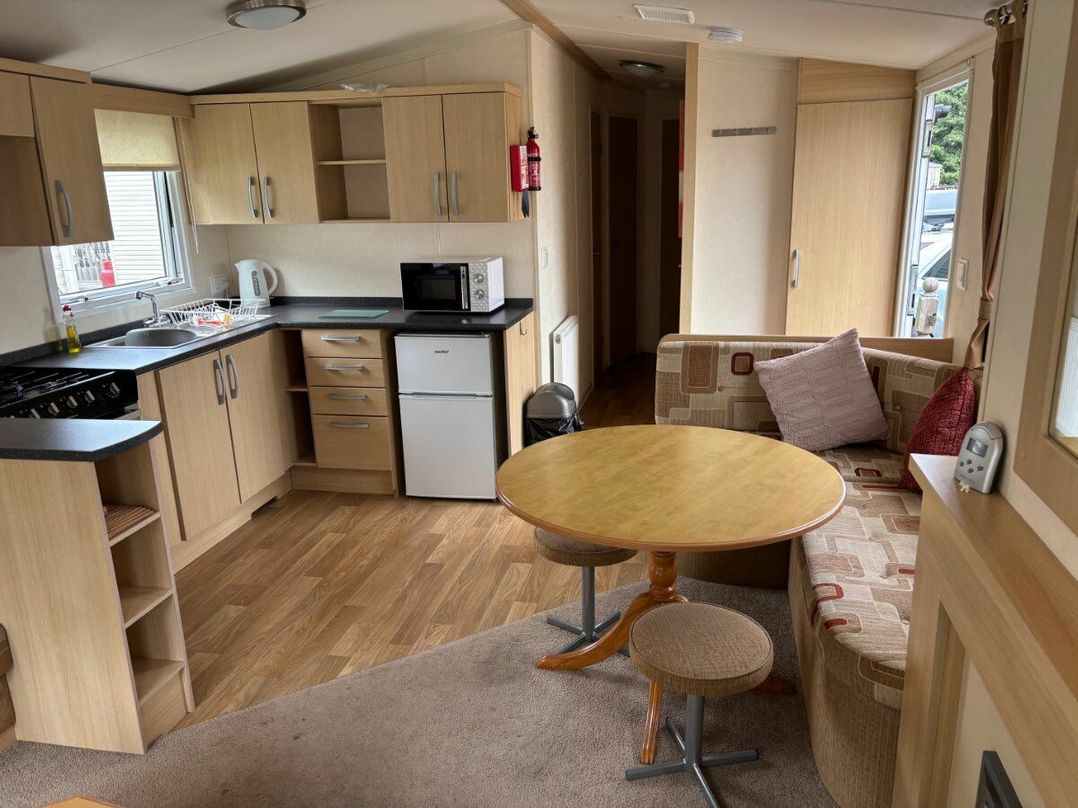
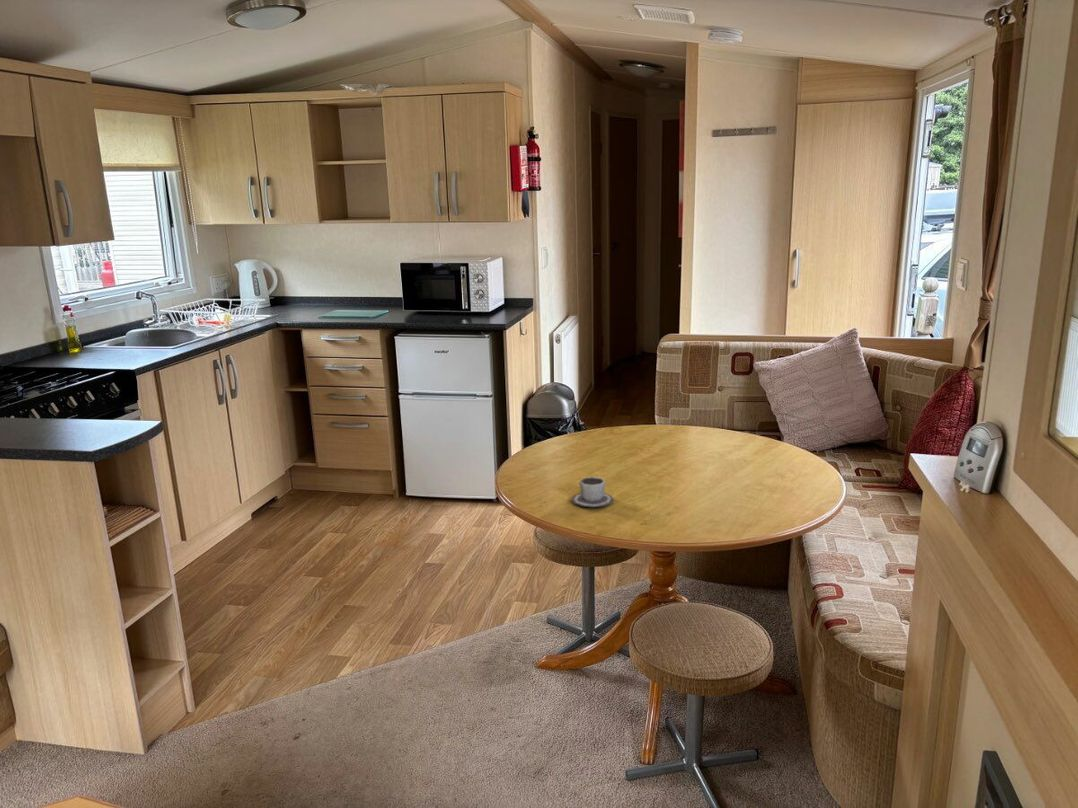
+ cup [570,476,615,508]
